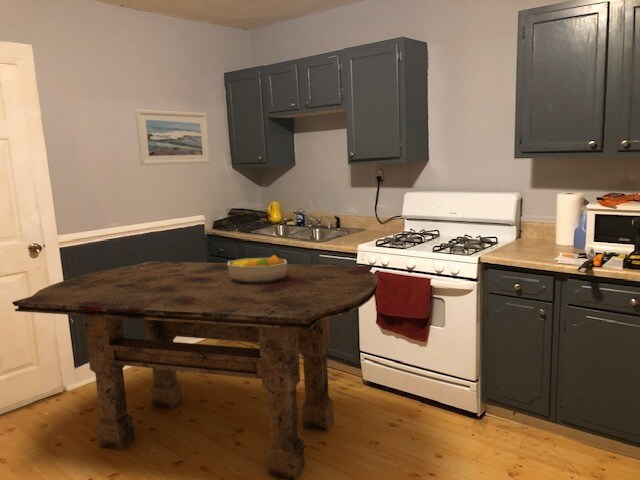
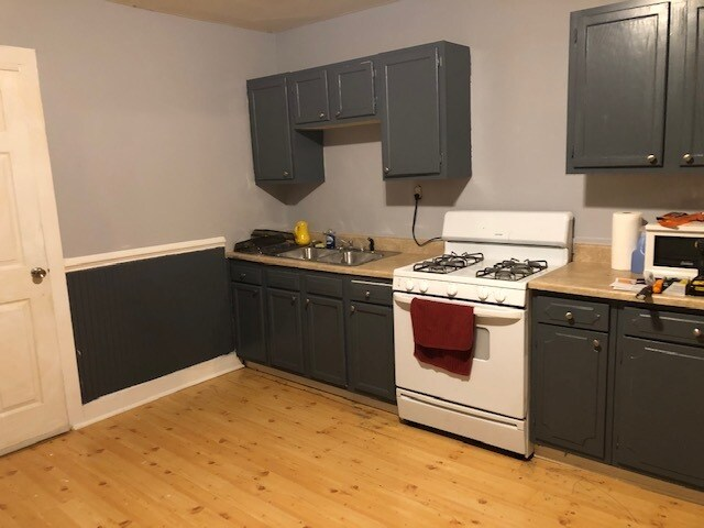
- dining table [11,261,379,480]
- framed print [134,109,211,166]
- fruit bowl [227,254,288,283]
